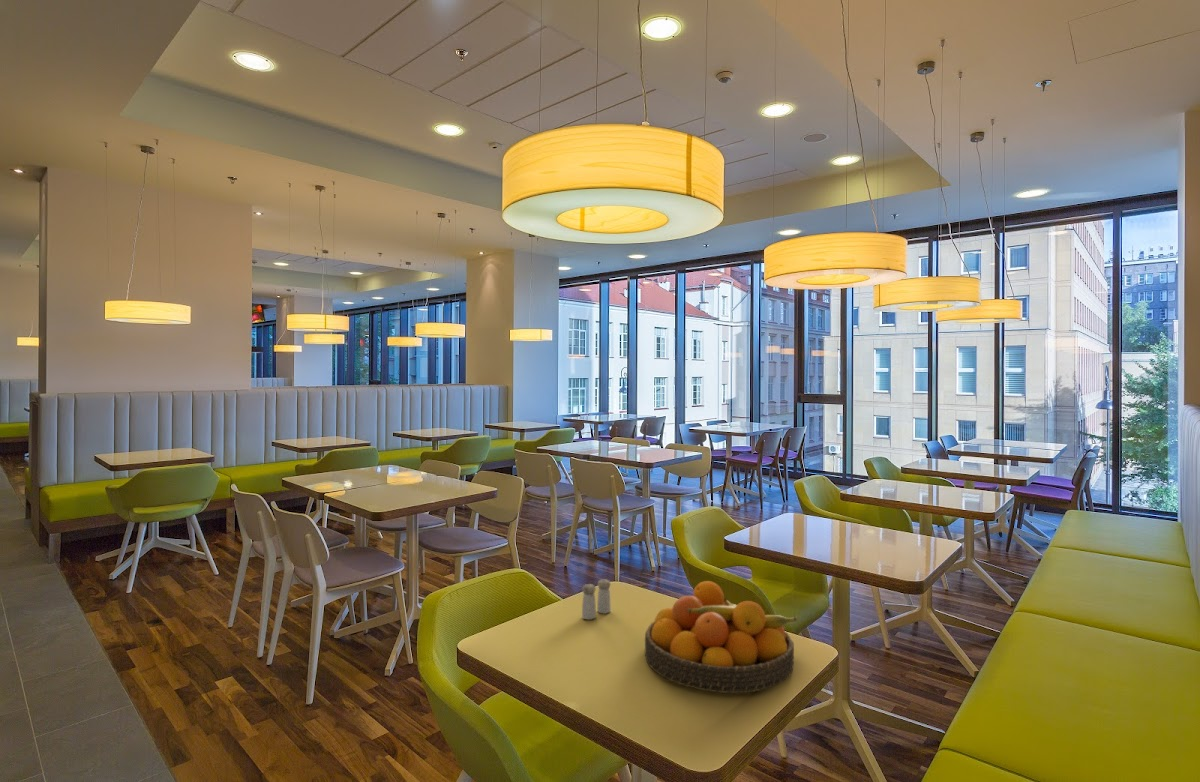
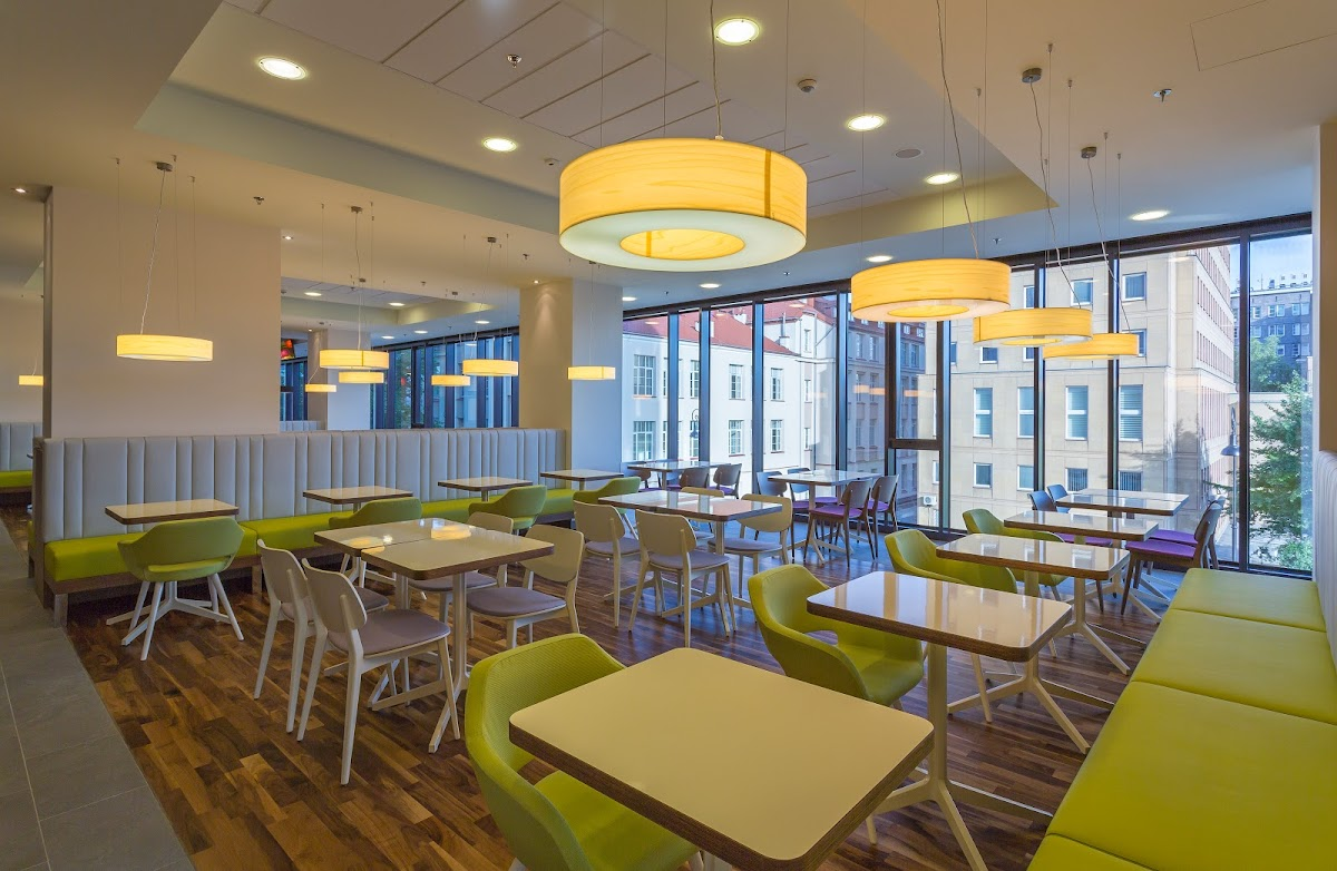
- fruit bowl [644,580,799,694]
- salt and pepper shaker [581,578,612,620]
